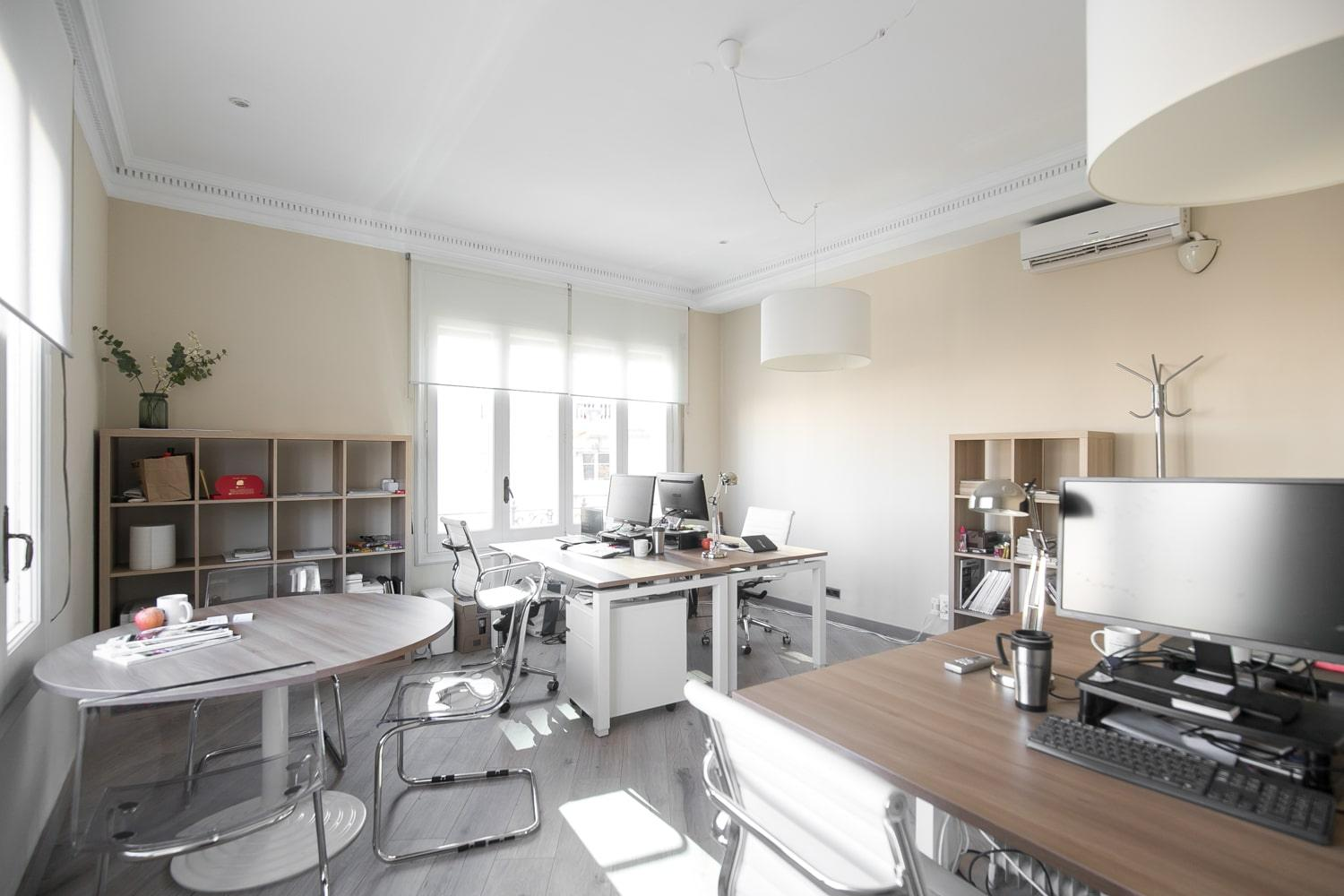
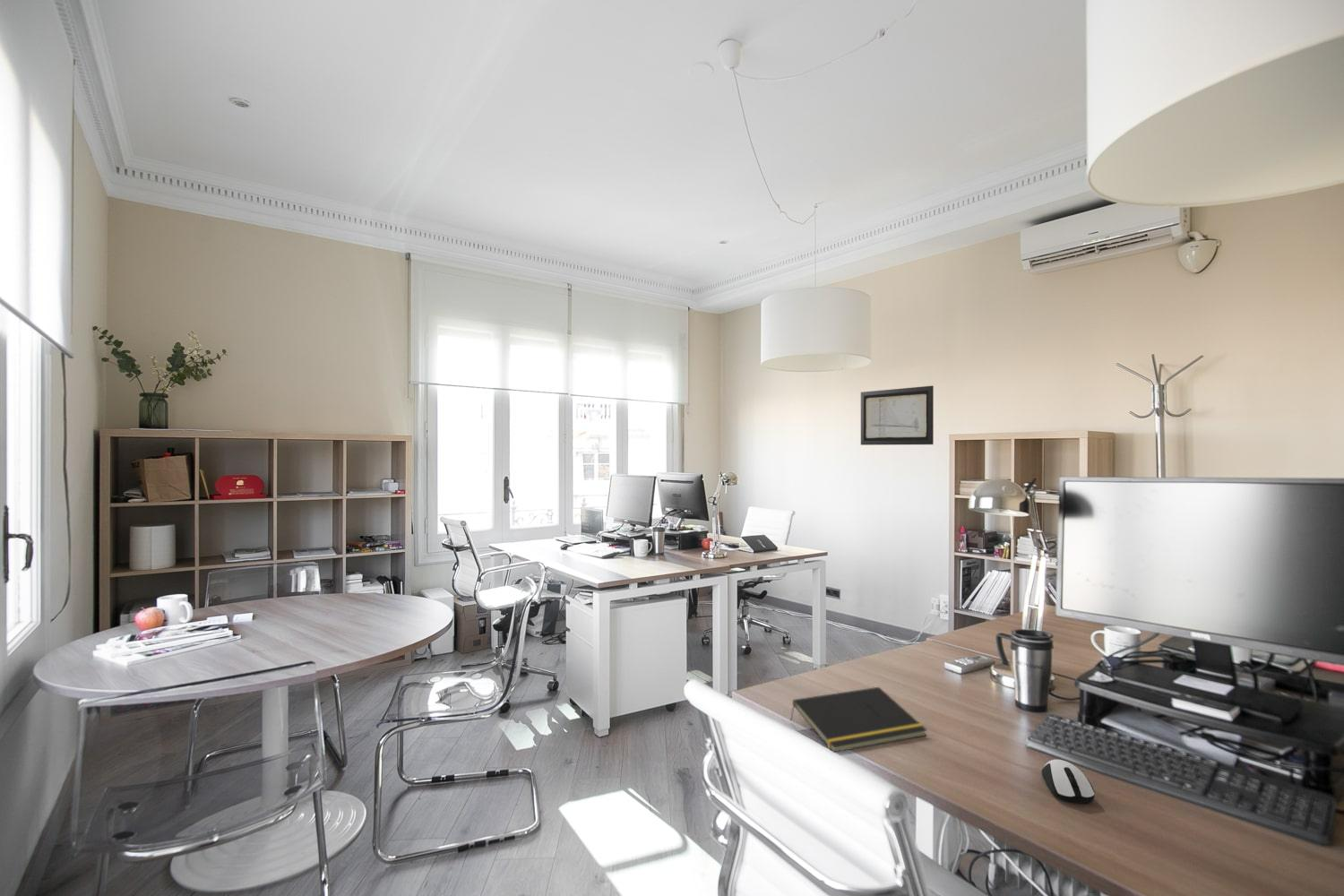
+ wall art [860,384,935,446]
+ computer mouse [1041,759,1096,804]
+ notepad [789,686,928,753]
